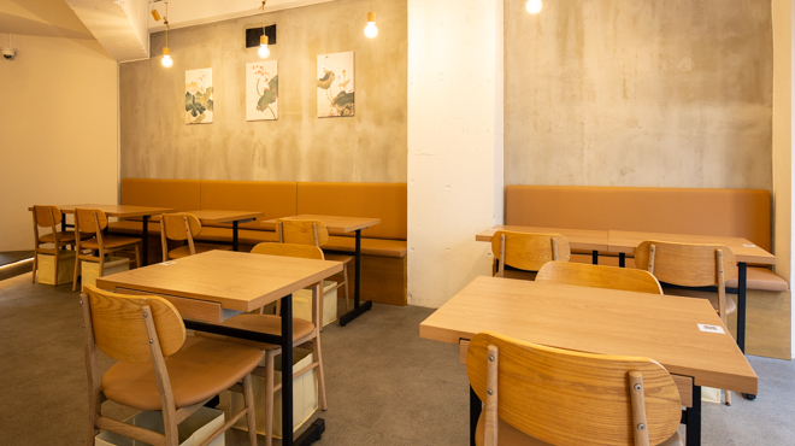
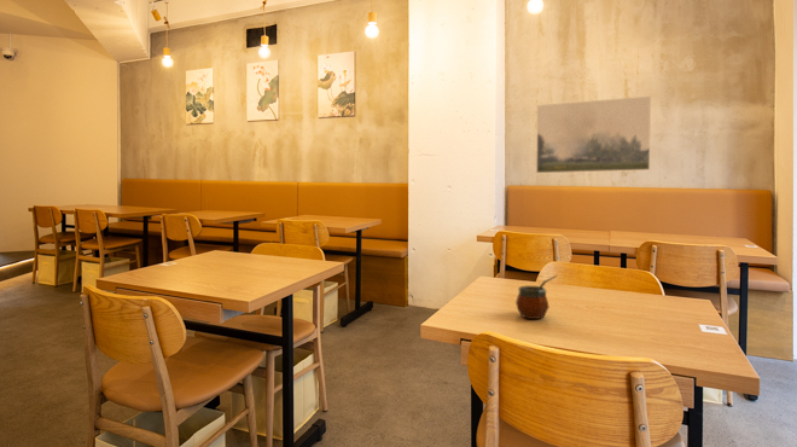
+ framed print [535,95,652,174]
+ gourd [514,274,559,320]
